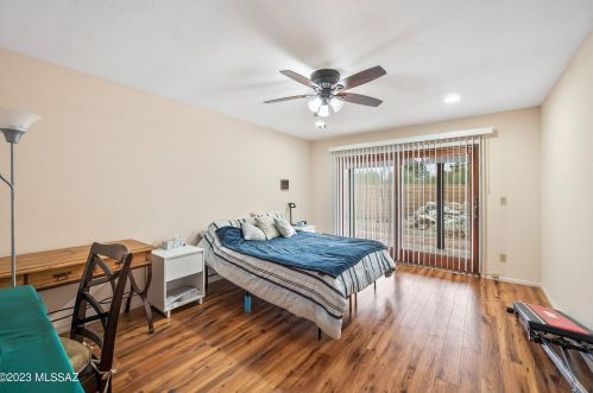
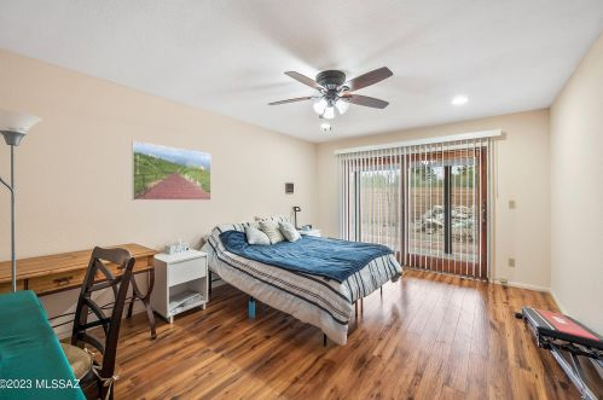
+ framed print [131,140,213,202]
